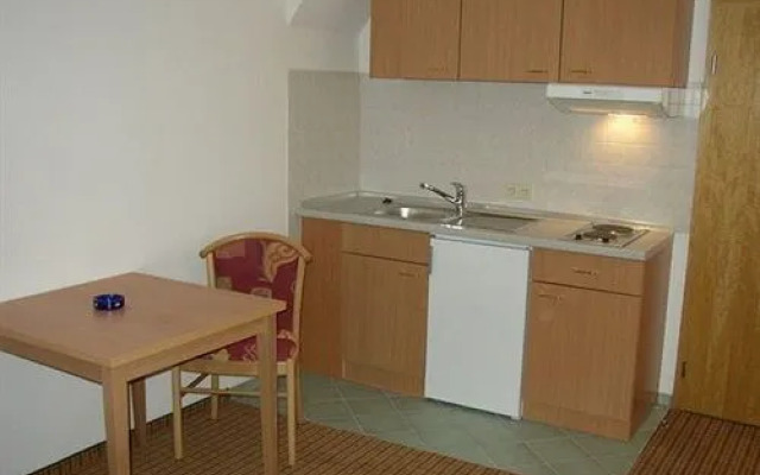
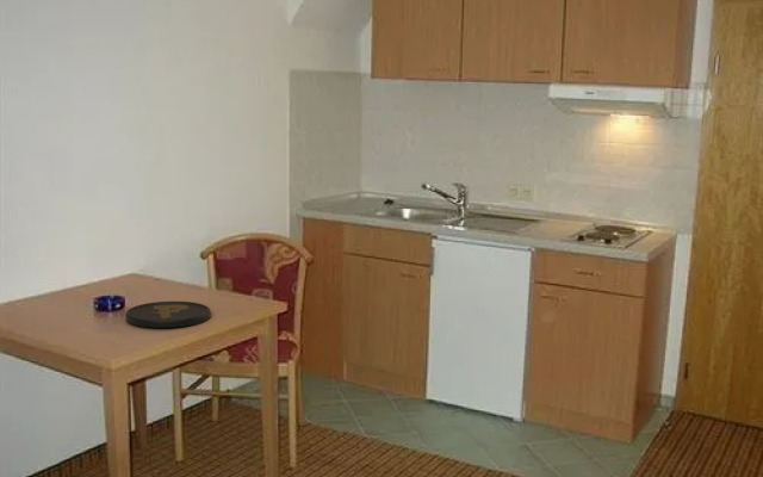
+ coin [124,301,212,329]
